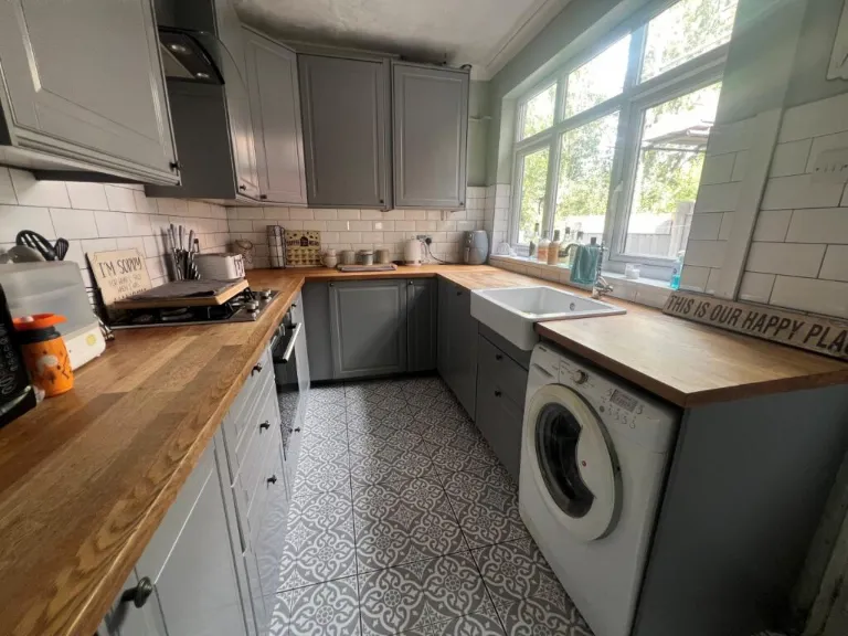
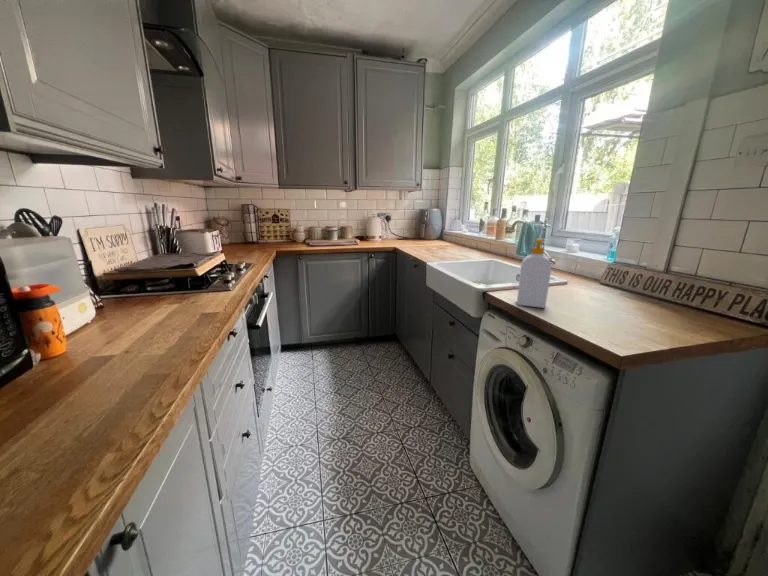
+ soap bottle [516,238,552,309]
